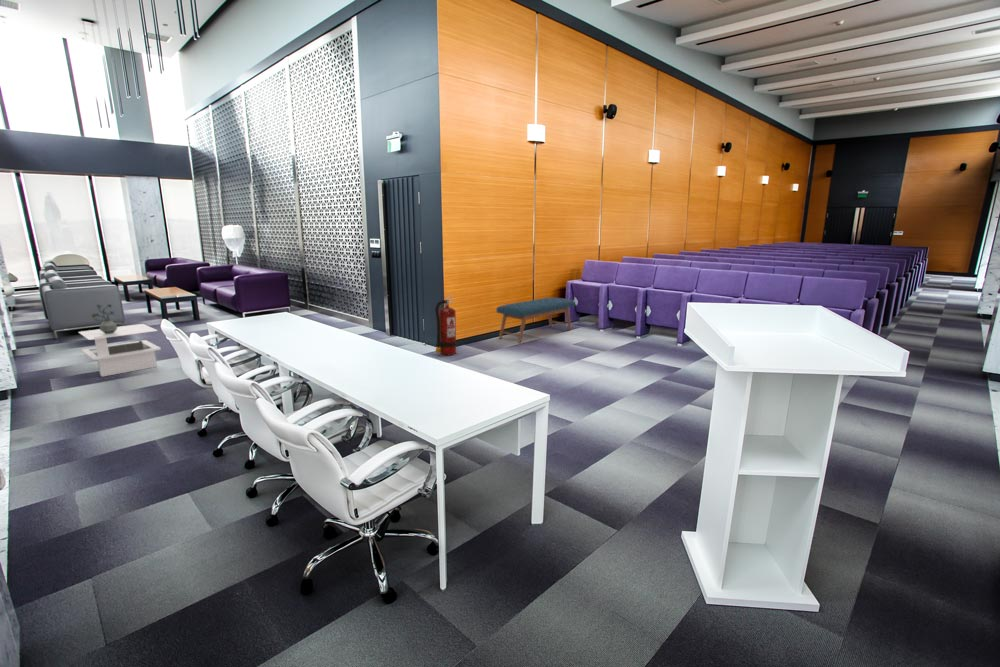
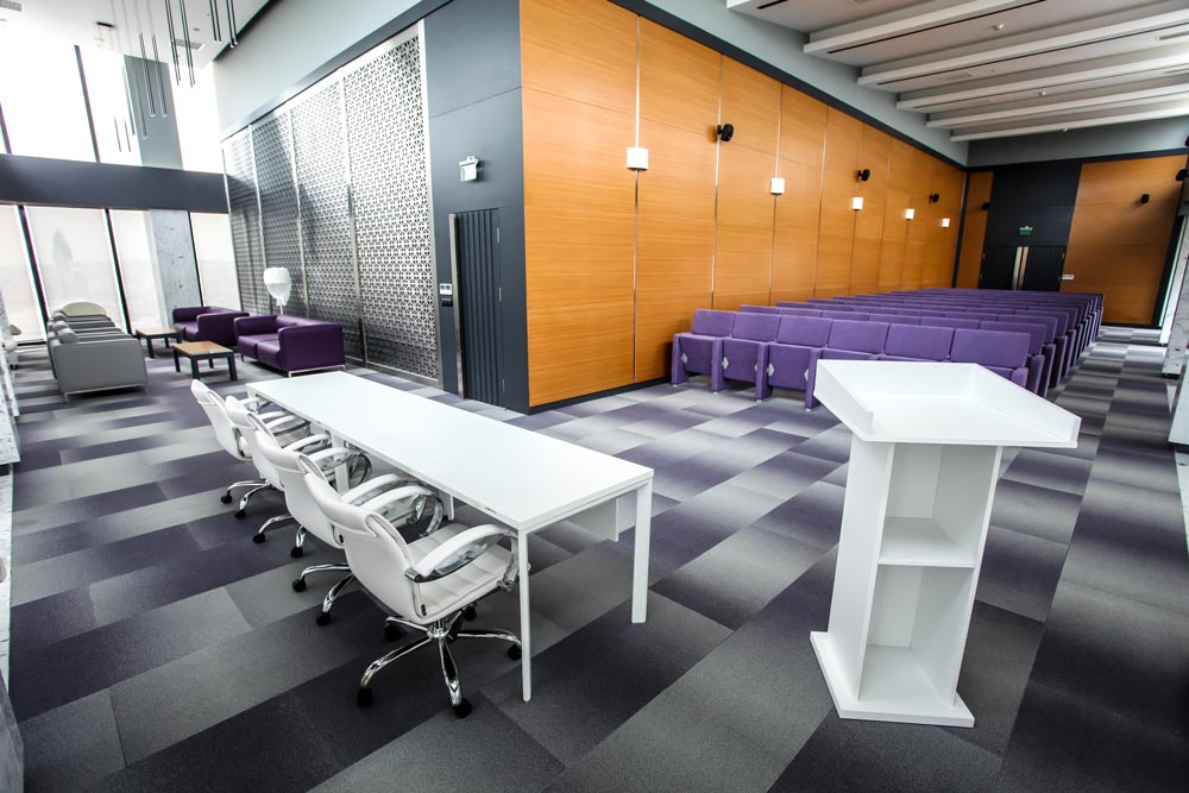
- side table [77,323,162,378]
- fire extinguisher [434,294,458,357]
- bench [495,297,576,344]
- potted plant [91,303,118,334]
